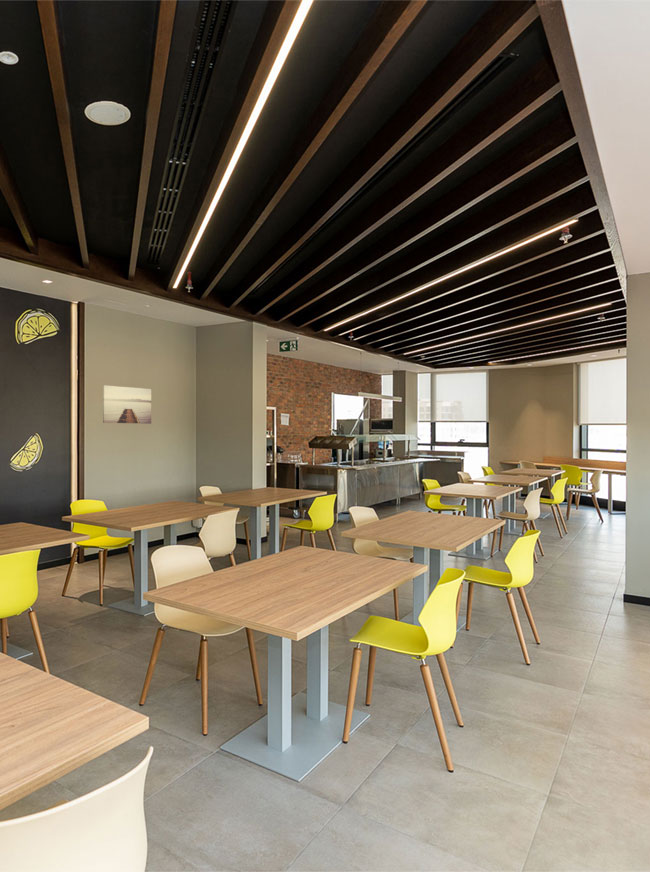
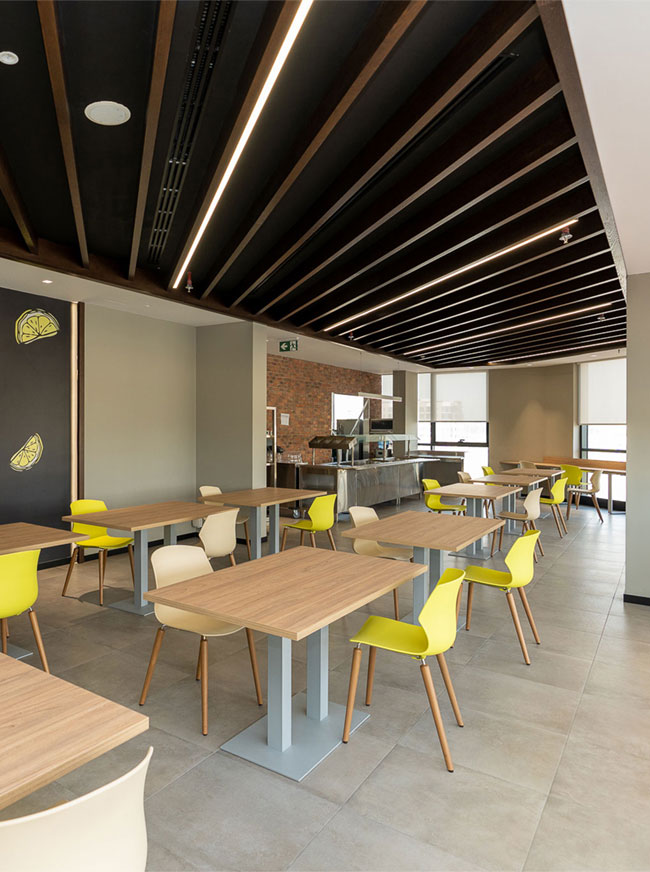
- wall art [102,384,152,425]
